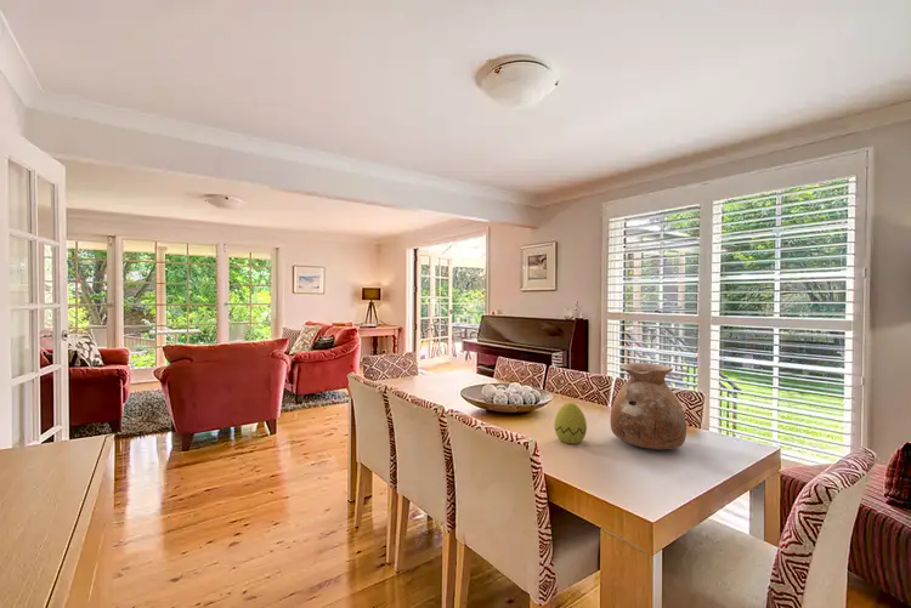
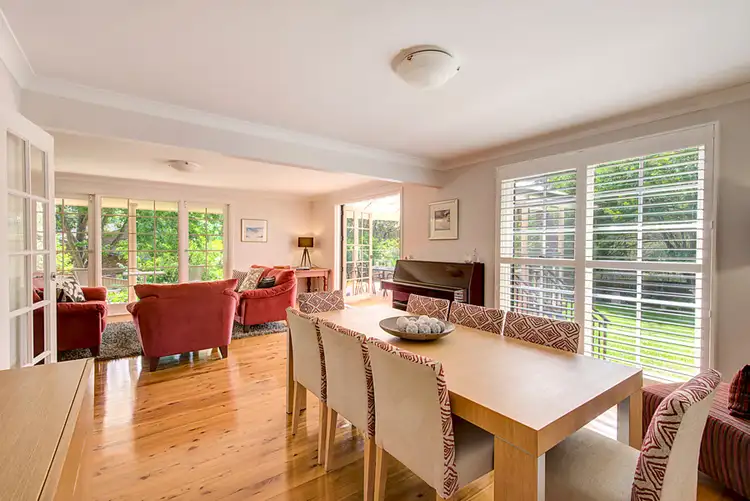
- decorative egg [554,402,588,445]
- vase [609,362,688,450]
